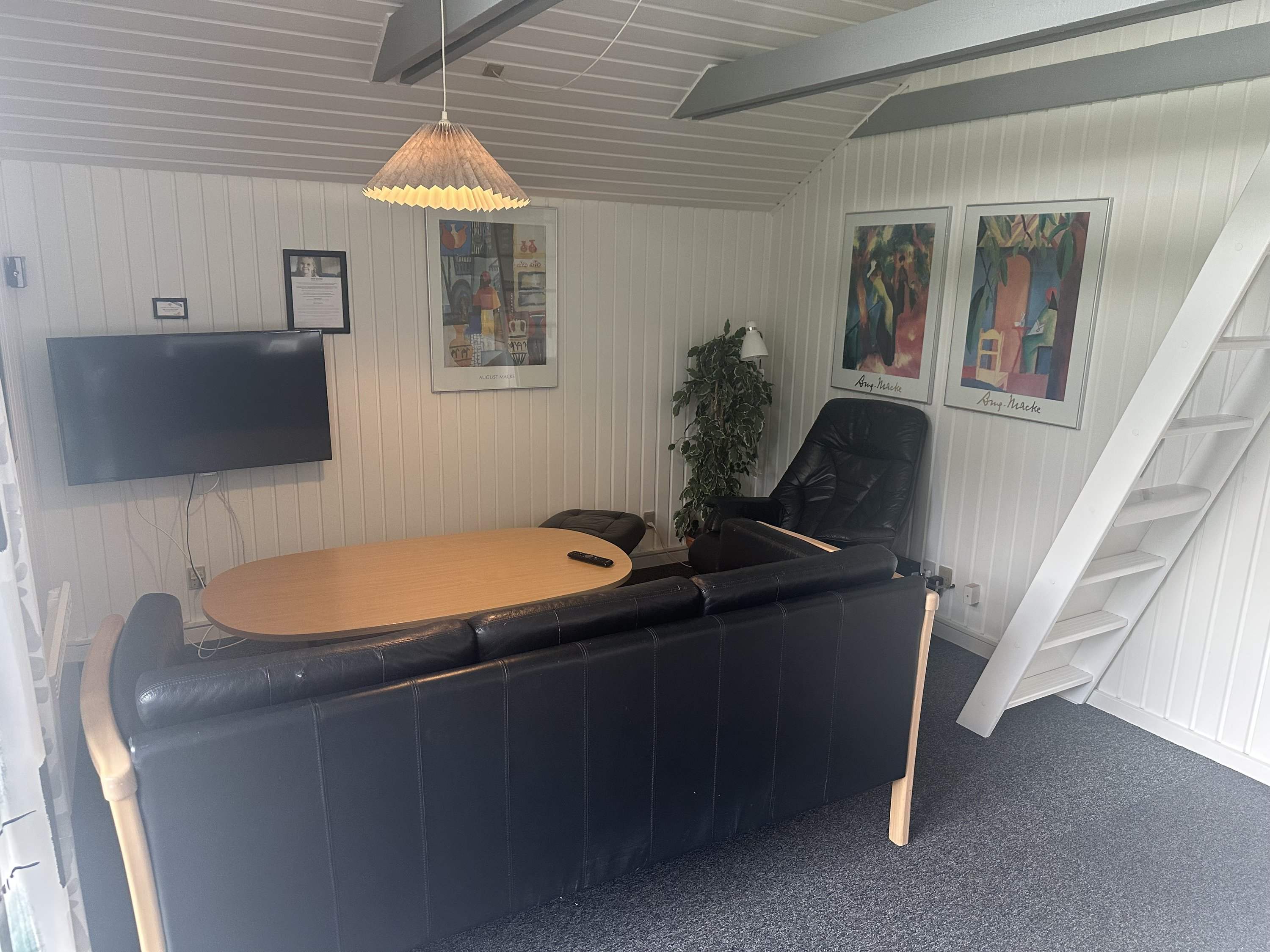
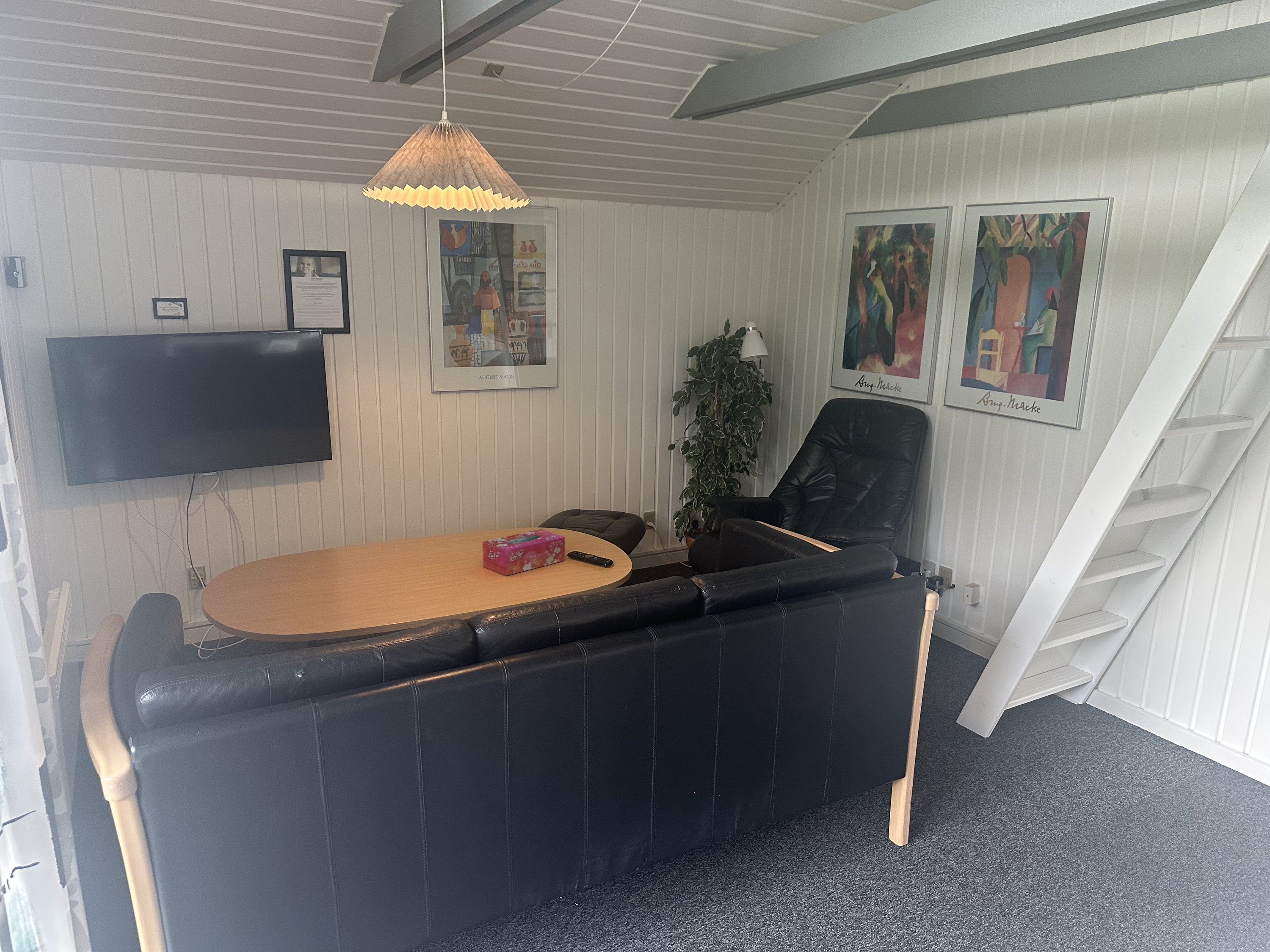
+ tissue box [482,529,565,576]
